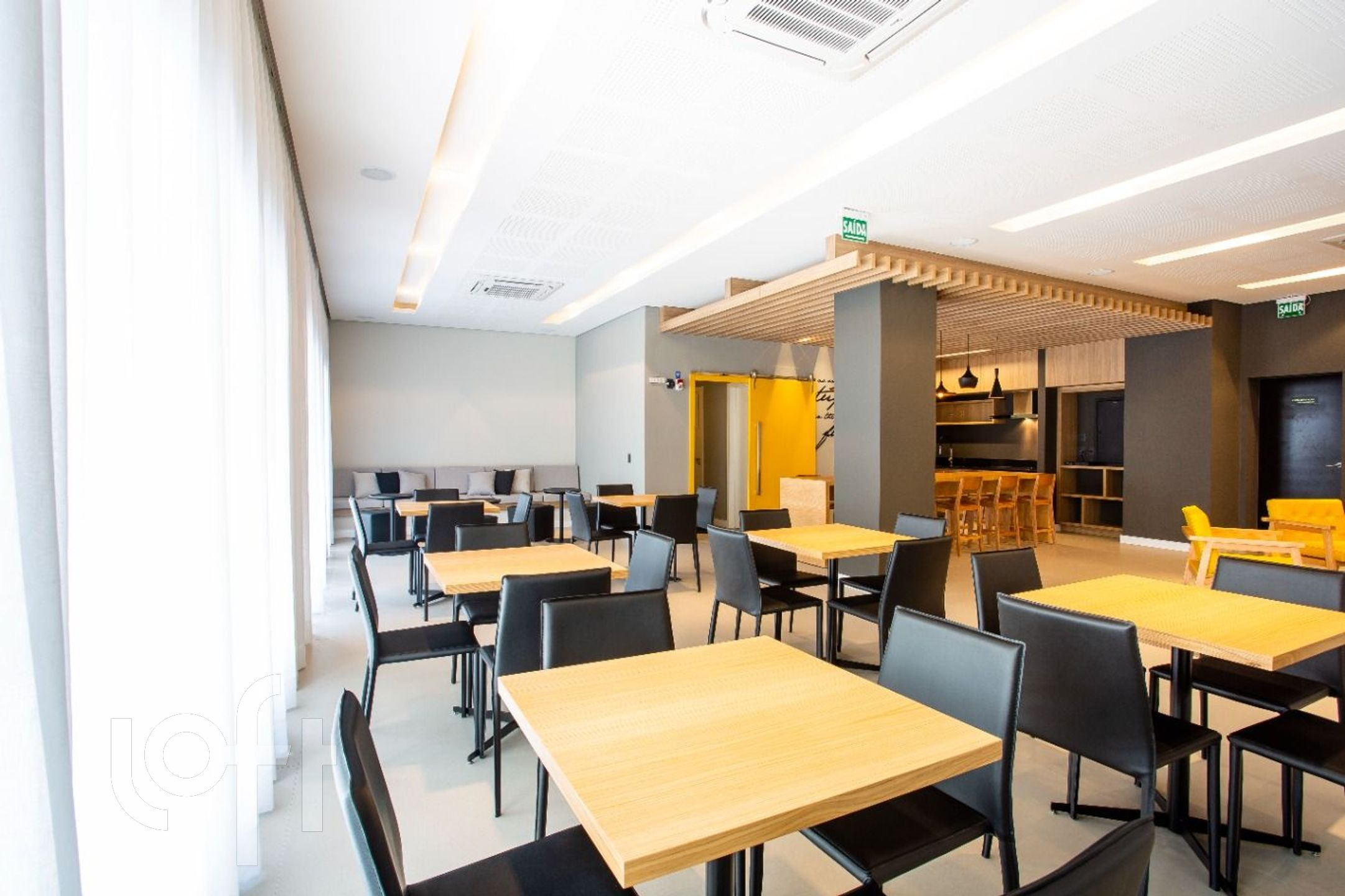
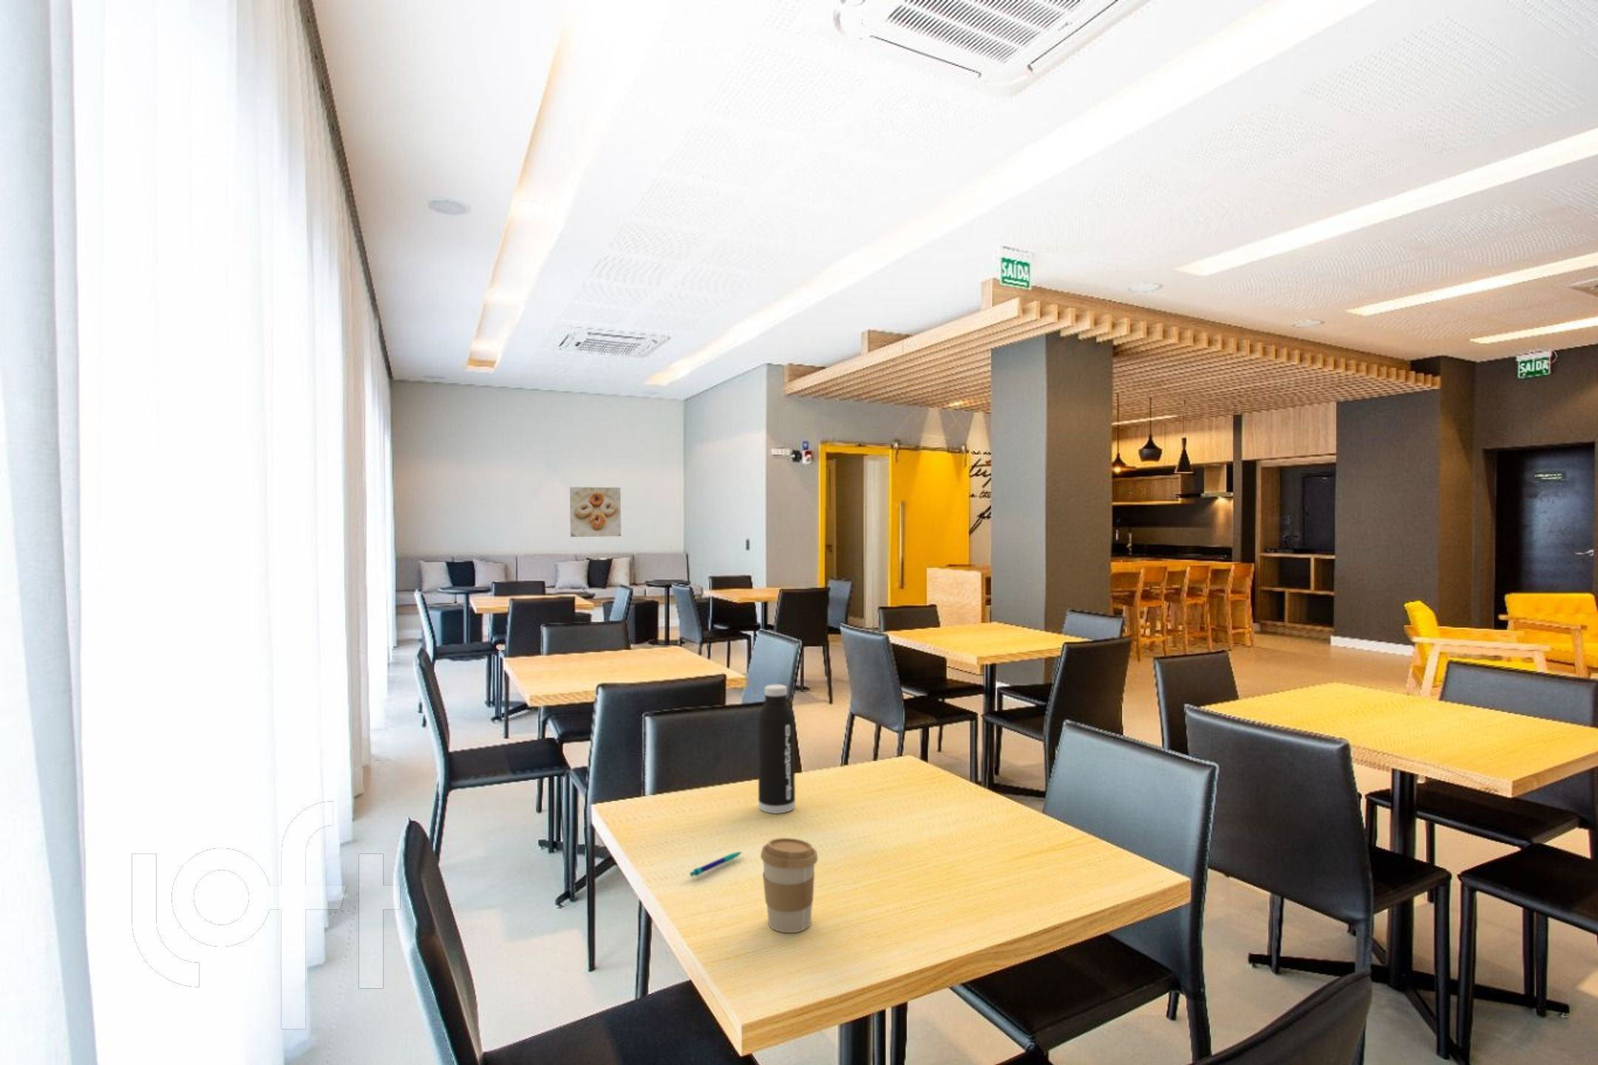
+ coffee cup [760,837,819,933]
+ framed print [569,486,621,537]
+ pen [689,851,743,878]
+ water bottle [757,685,796,814]
